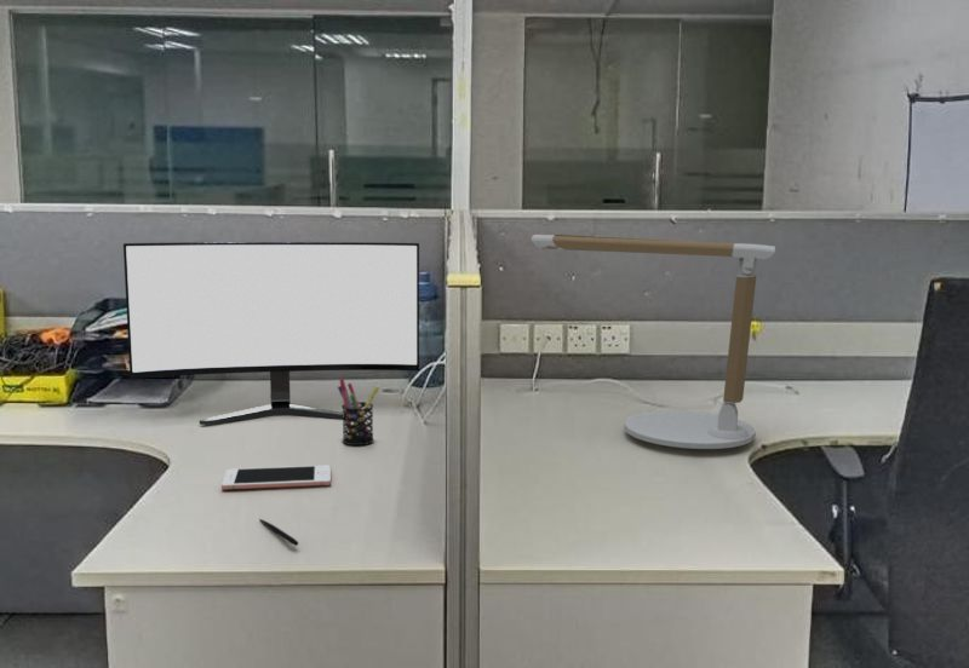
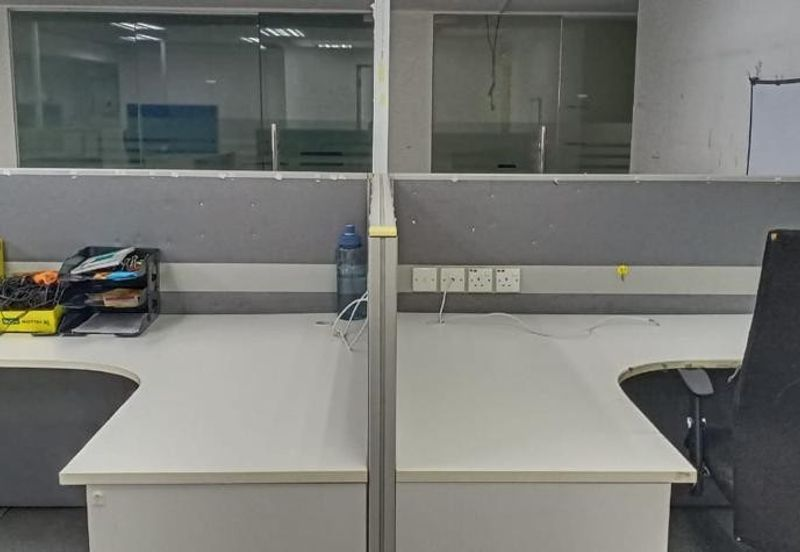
- monitor [122,241,420,426]
- pen holder [337,378,379,447]
- desk lamp [531,234,776,450]
- pen [258,518,299,547]
- cell phone [220,465,332,491]
